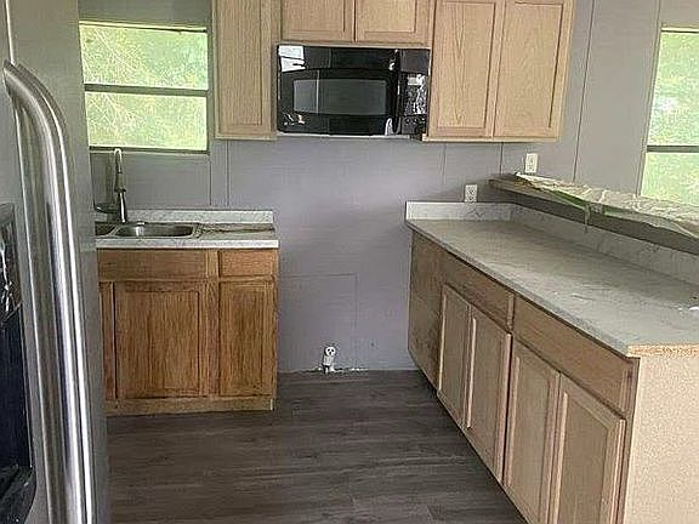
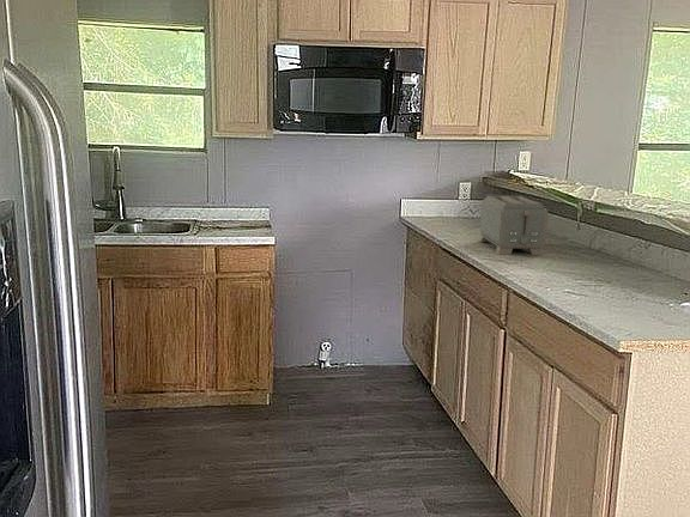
+ toaster [477,195,549,256]
